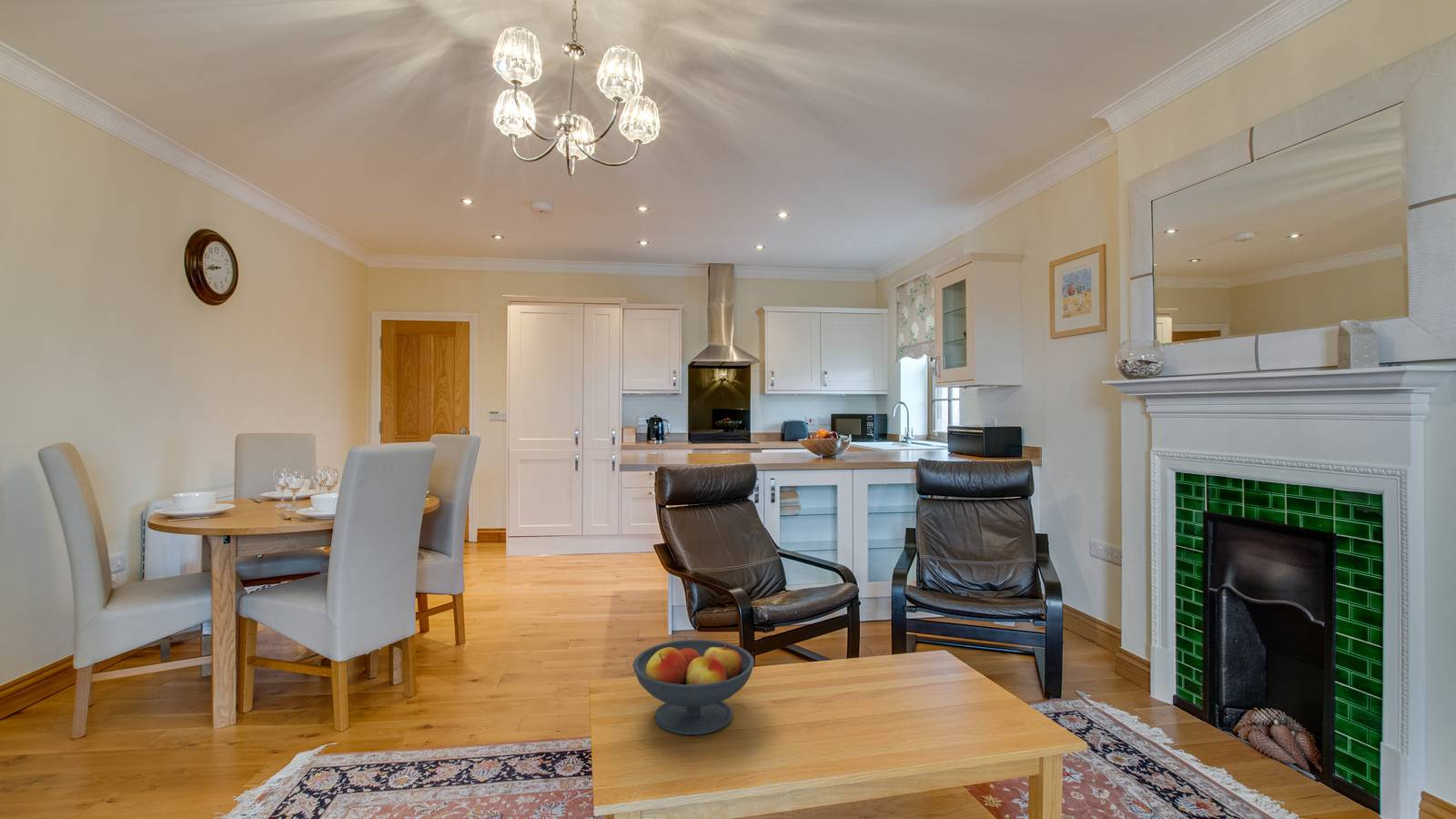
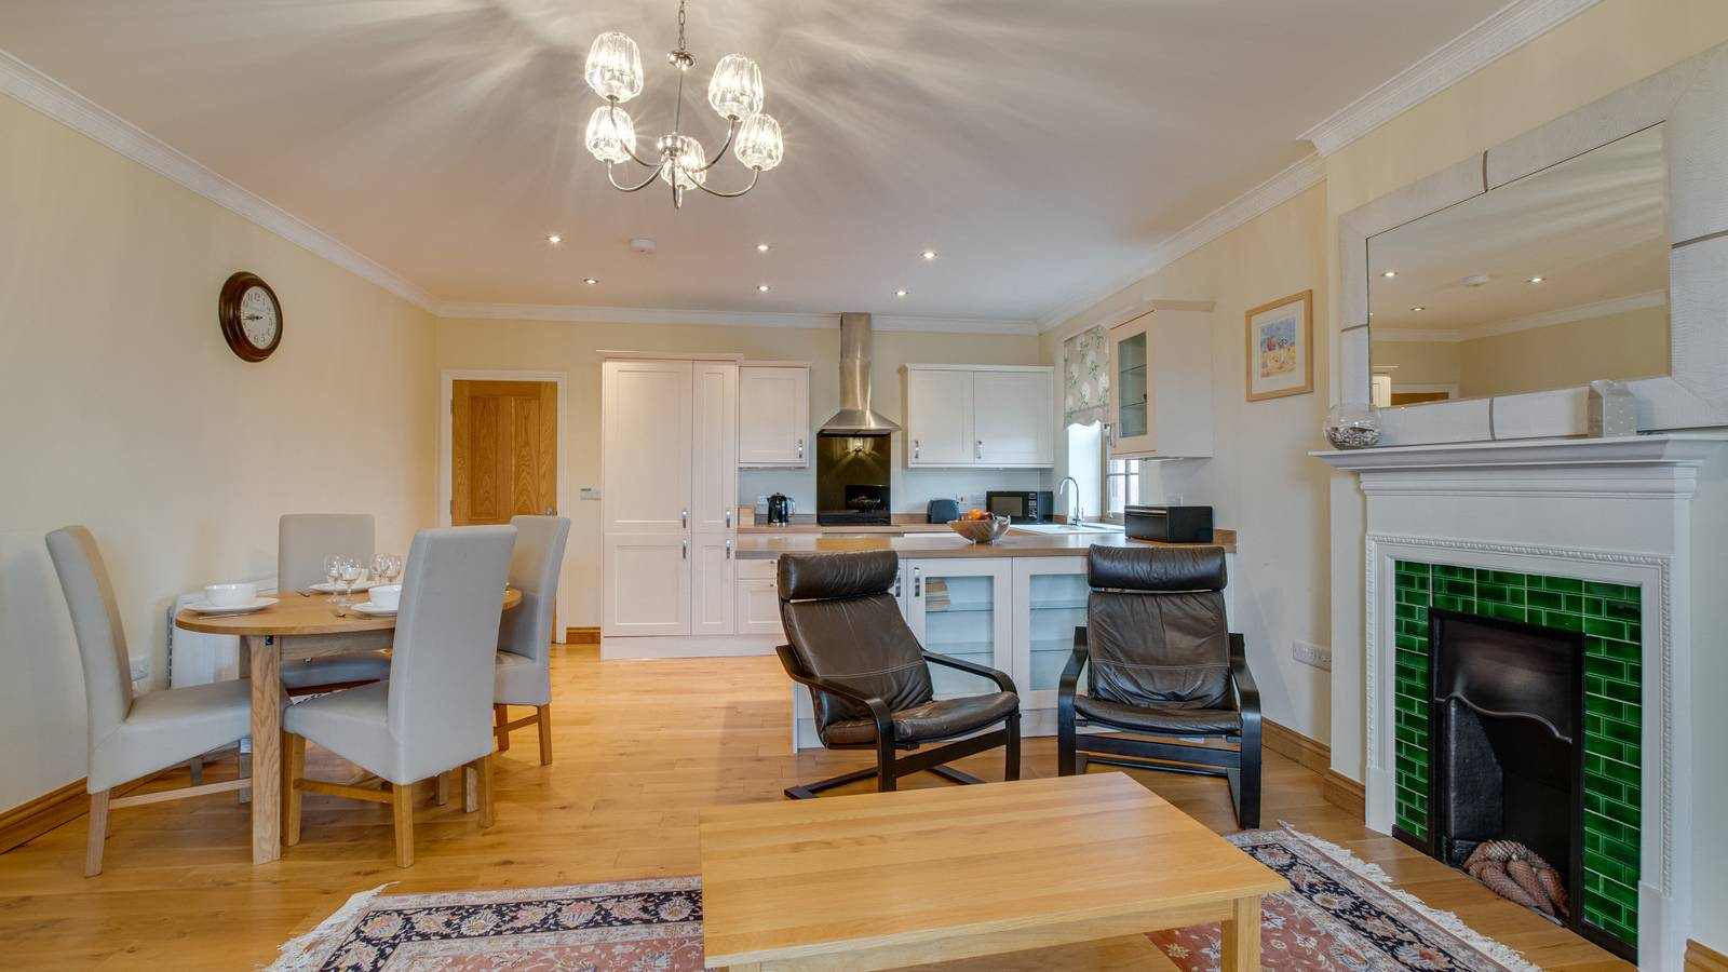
- fruit bowl [632,639,755,736]
